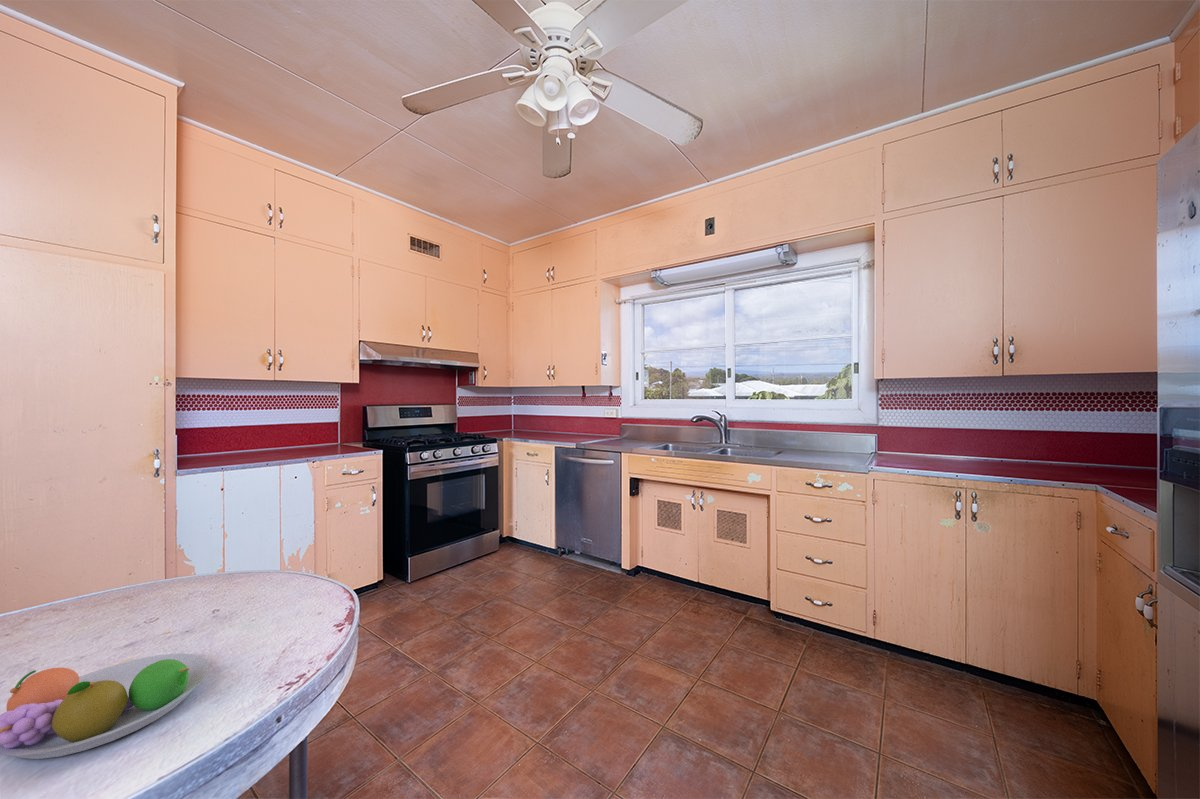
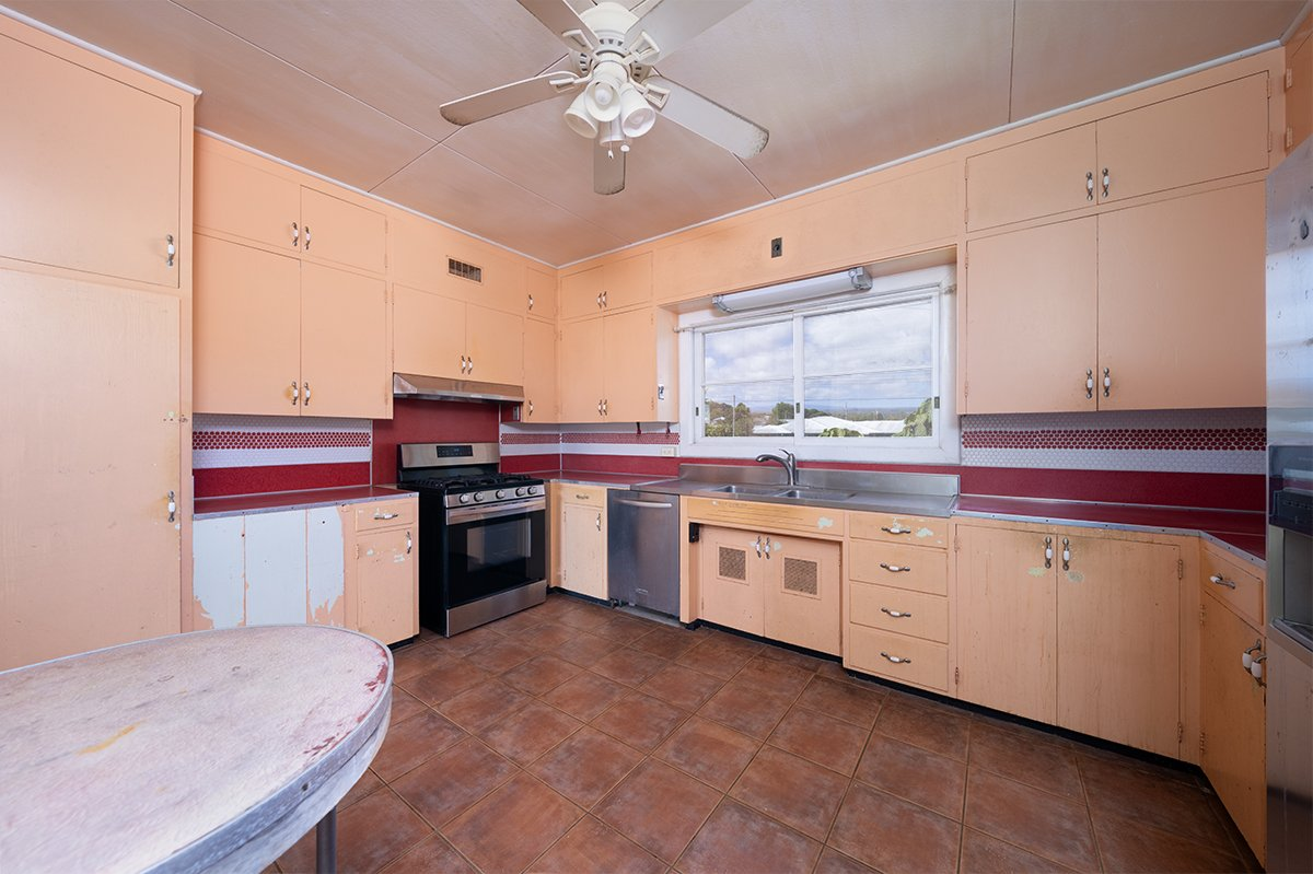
- fruit bowl [0,652,210,760]
